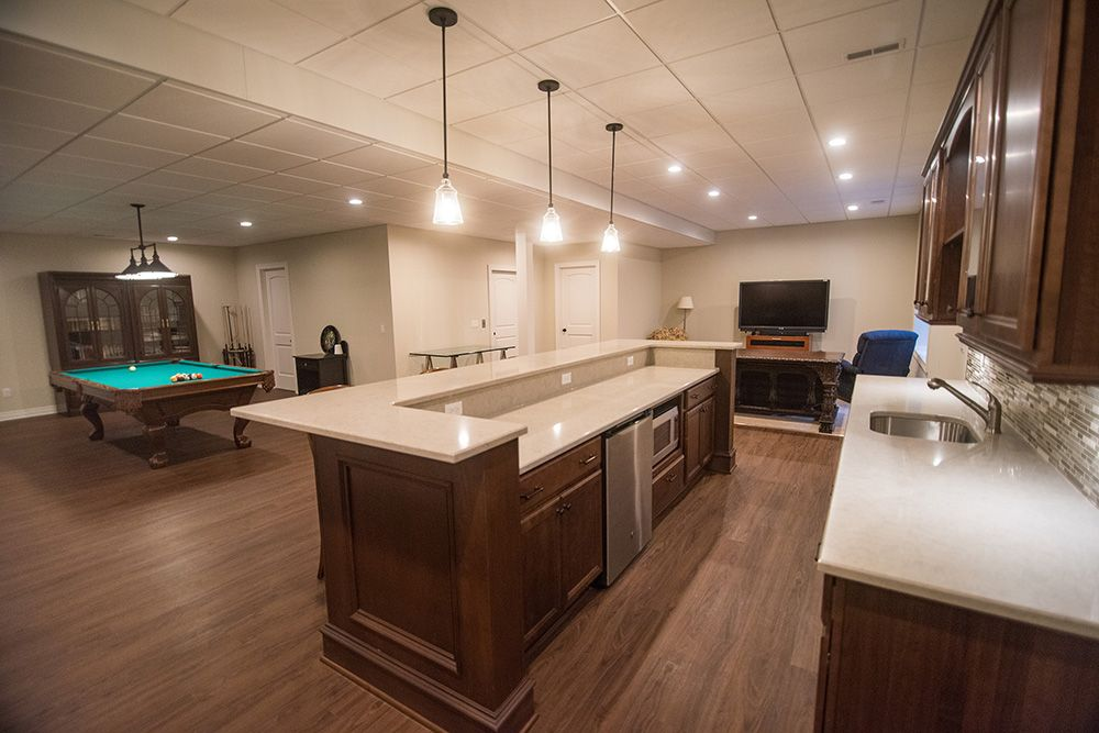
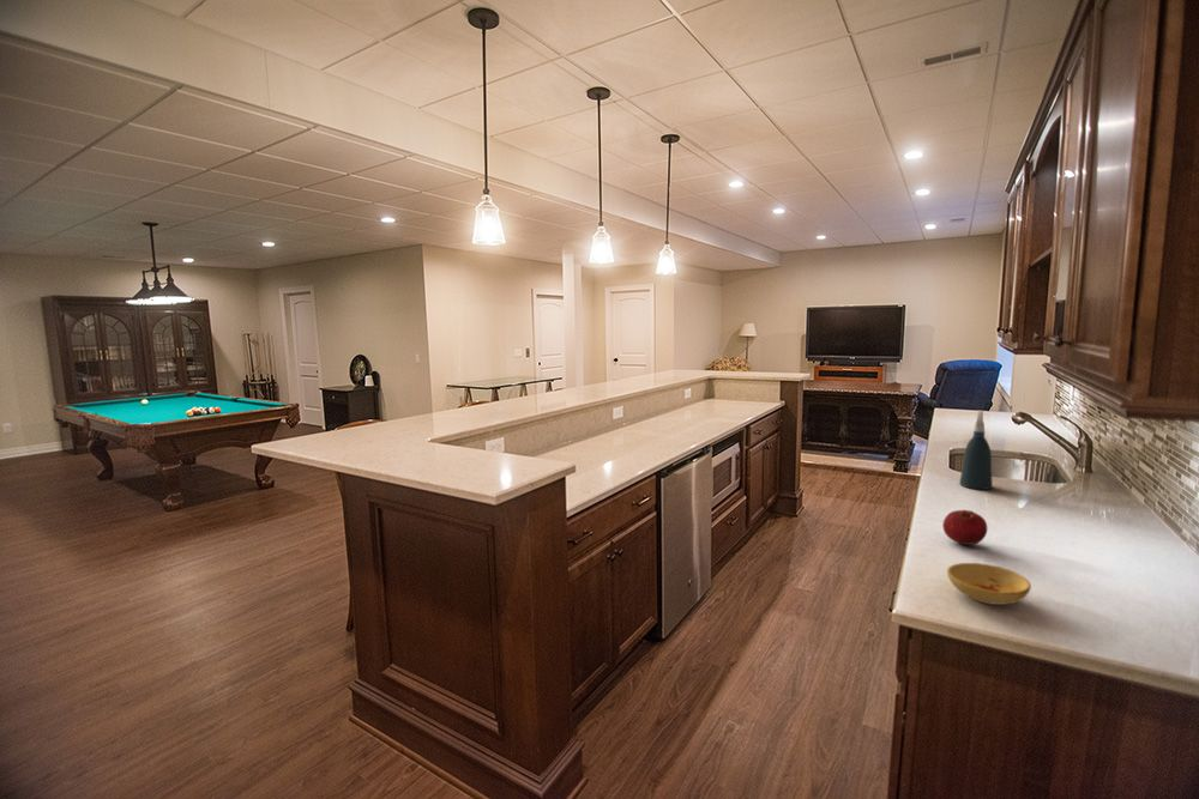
+ fruit [941,509,988,546]
+ spray bottle [958,410,994,491]
+ bowl [946,562,1032,606]
